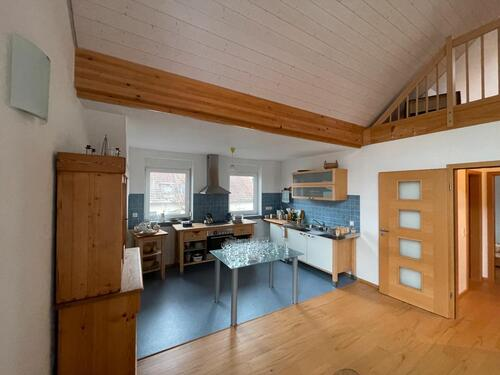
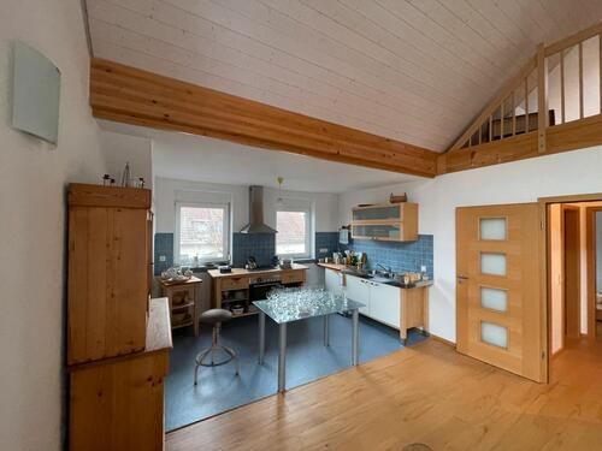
+ stool [193,308,240,386]
